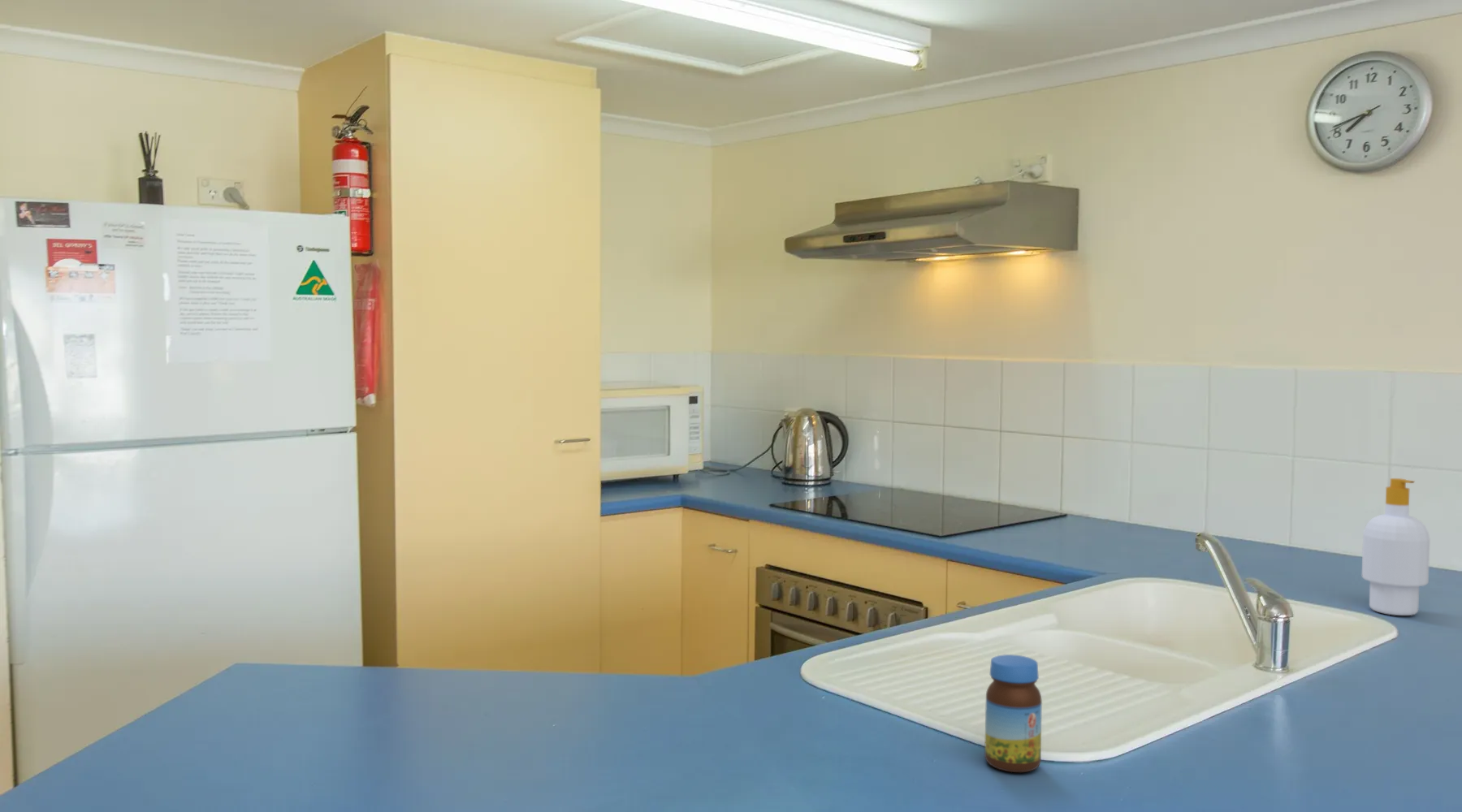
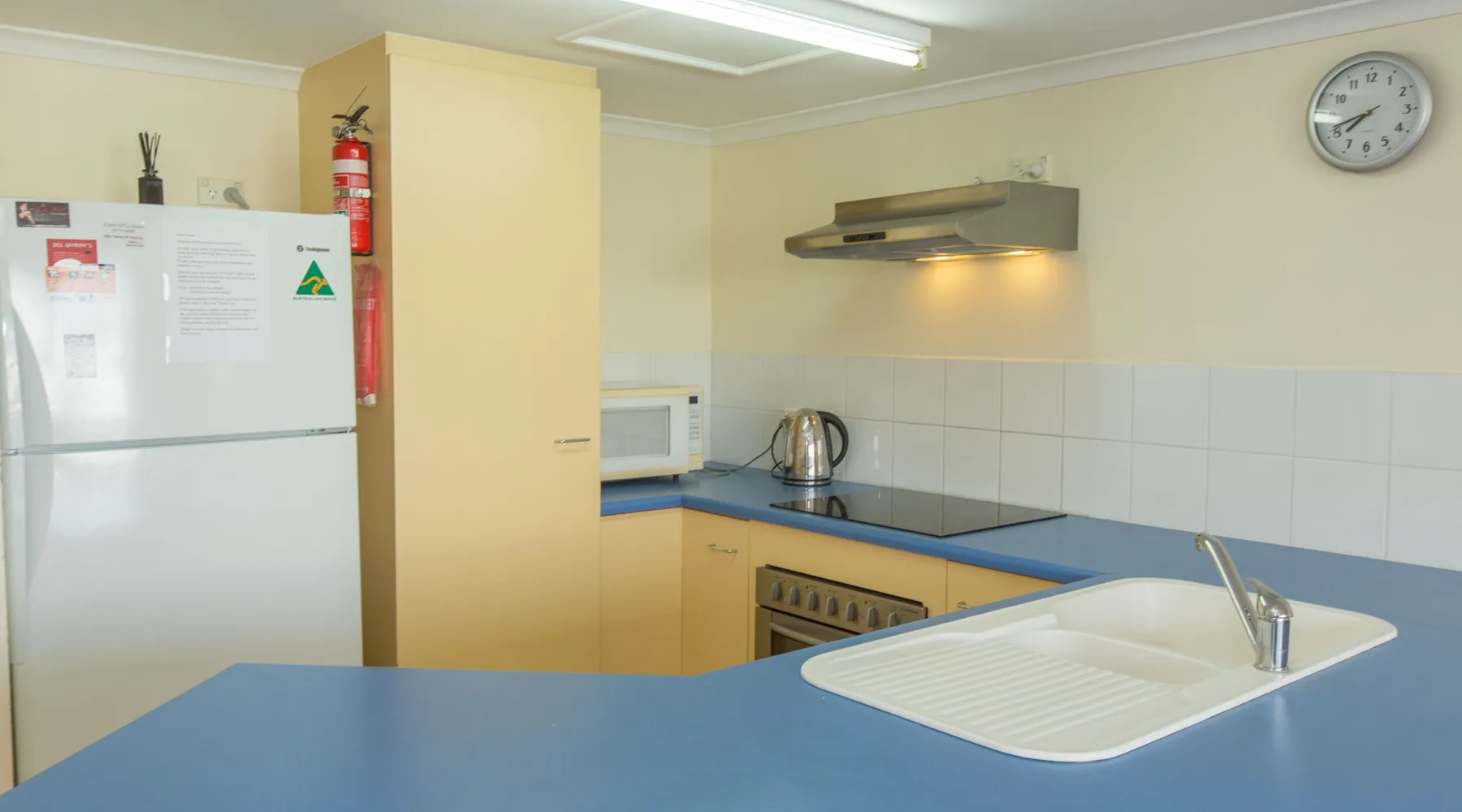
- soap bottle [1361,477,1430,616]
- jar [984,654,1043,773]
